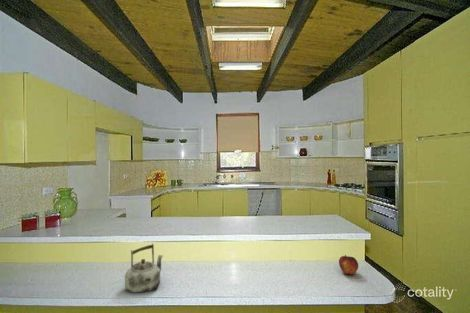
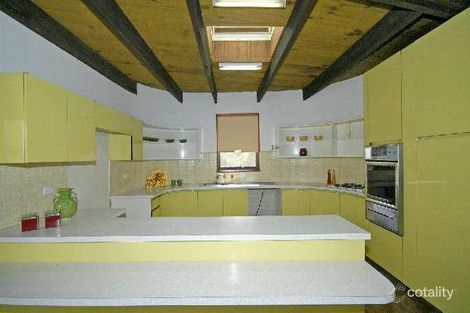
- kettle [124,243,164,294]
- fruit [338,254,359,276]
